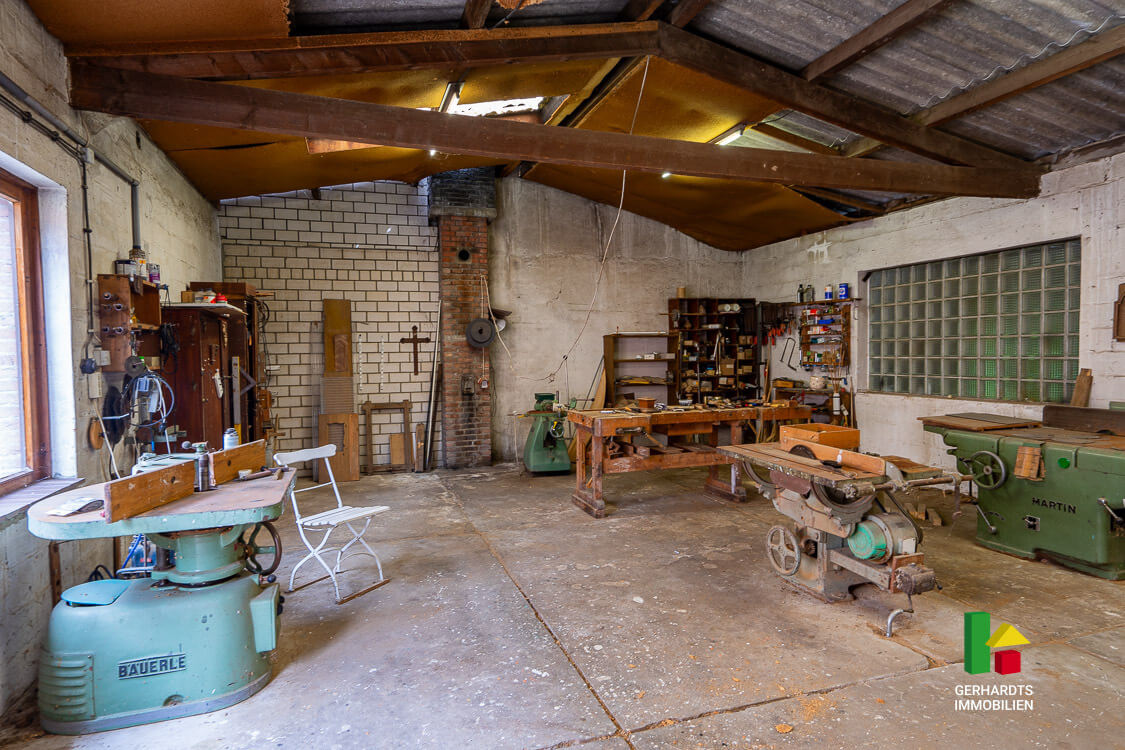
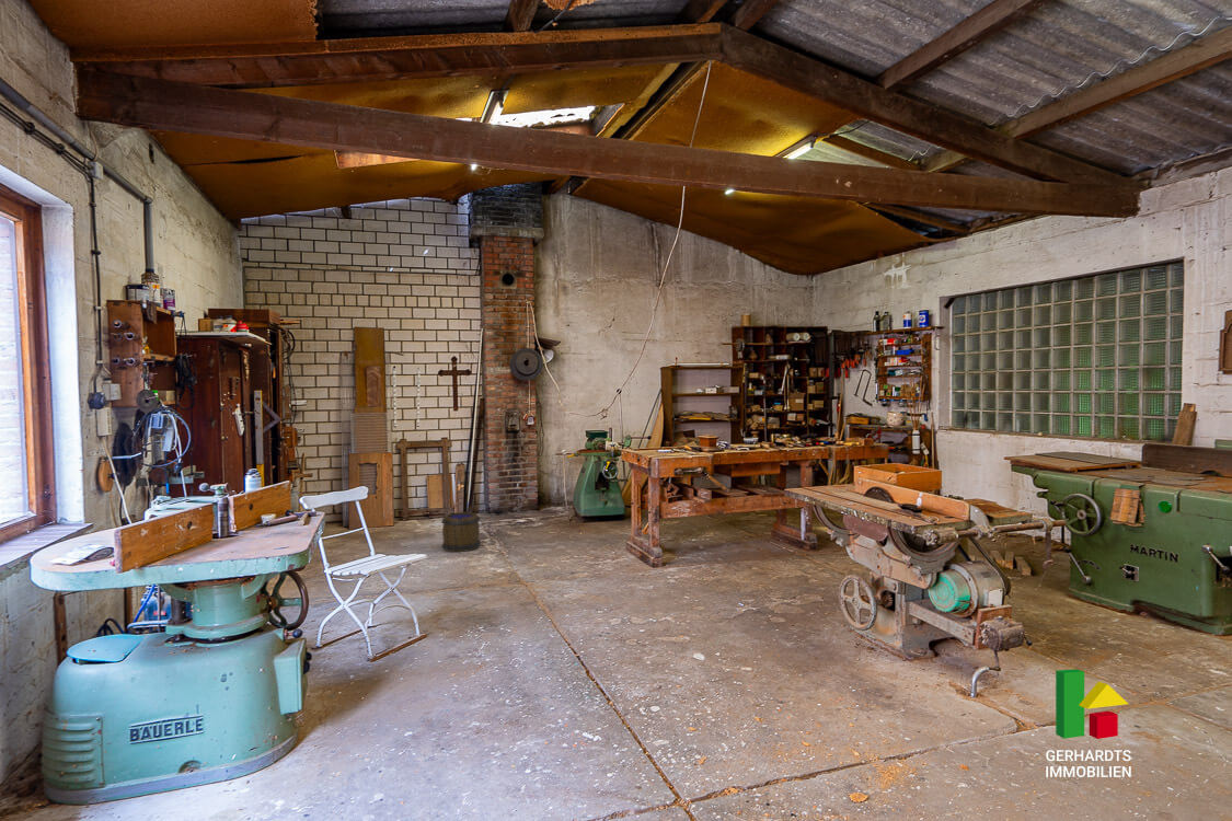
+ wooden barrel [440,511,482,553]
